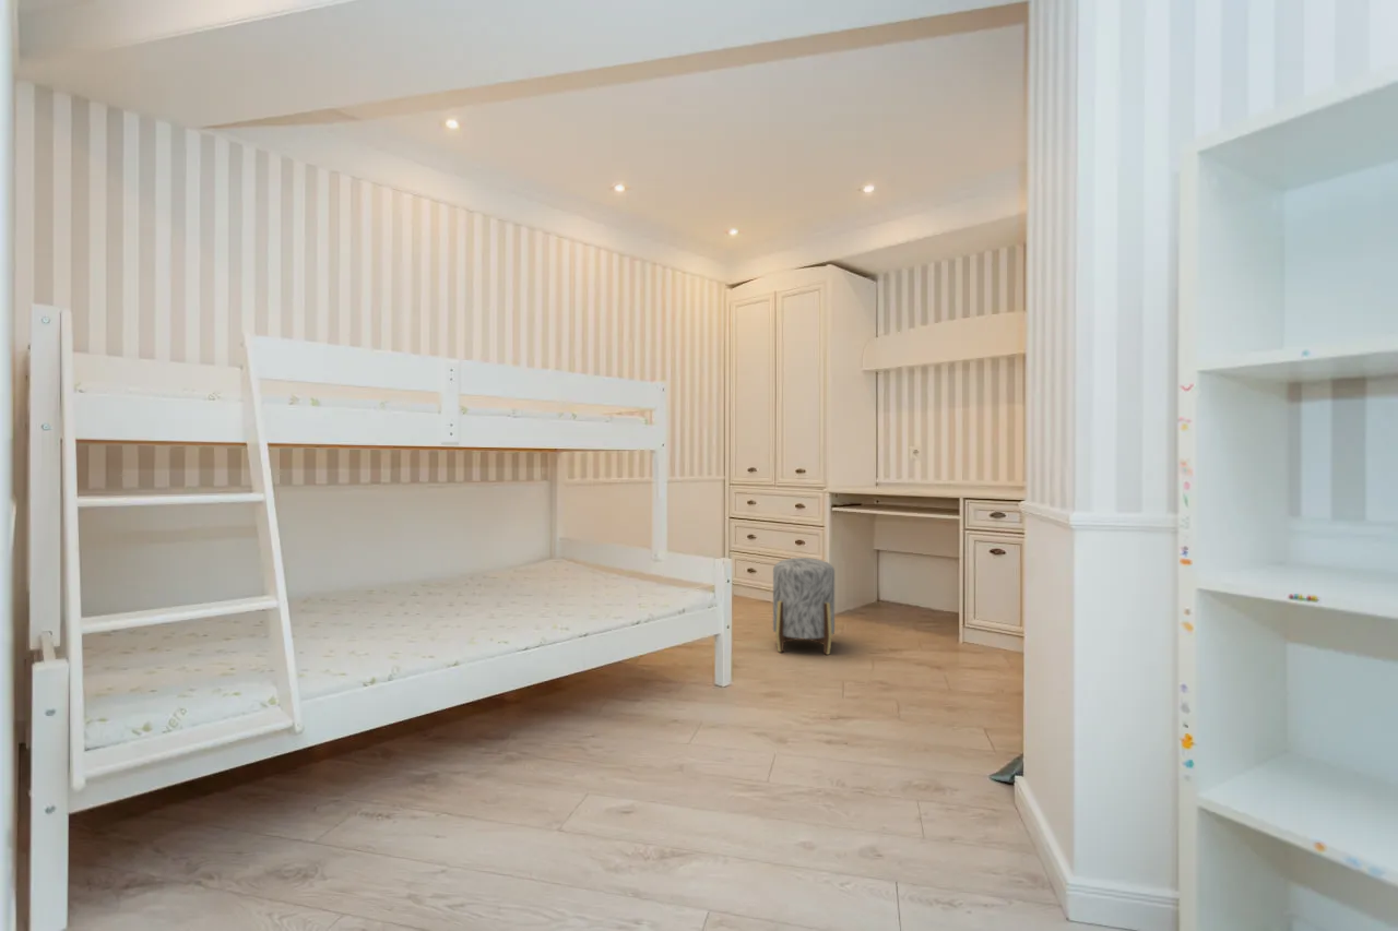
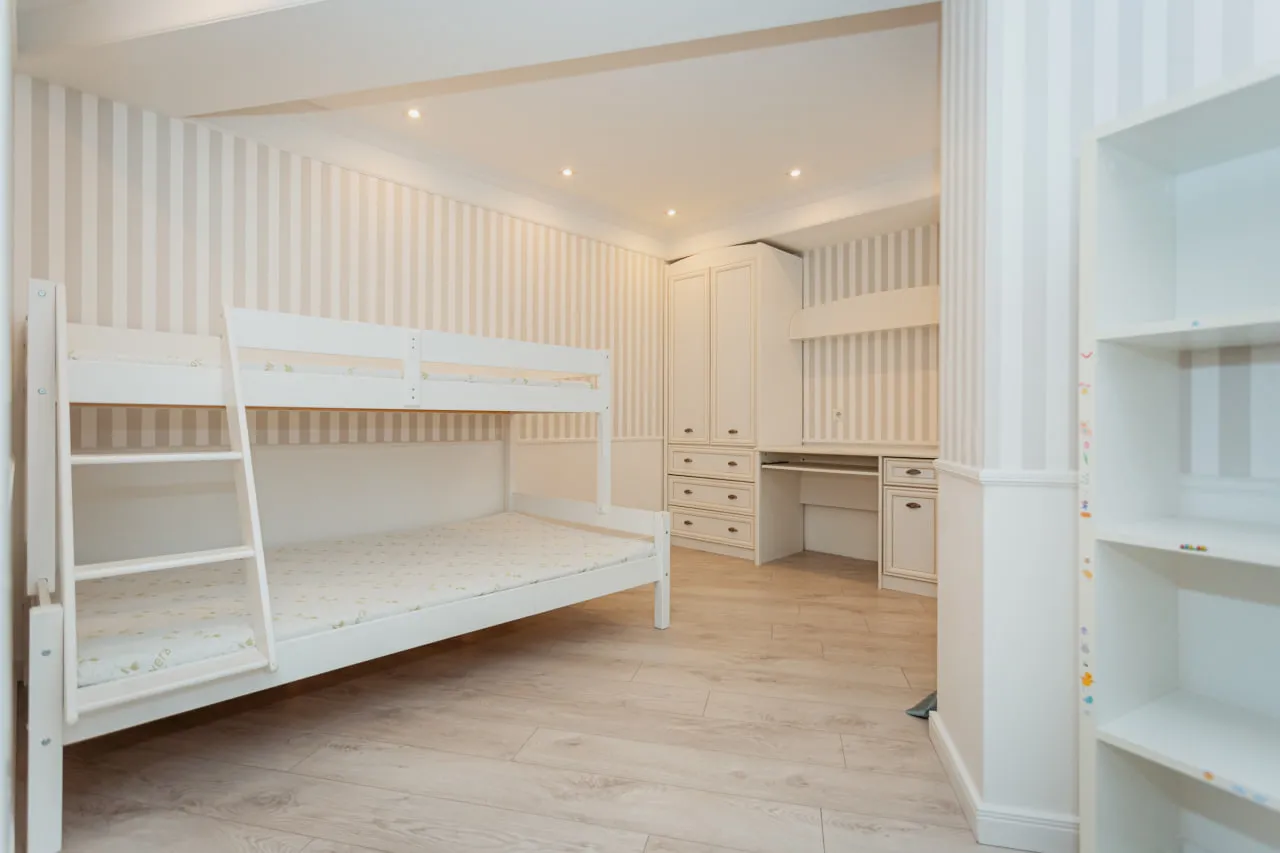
- stool [772,557,836,656]
